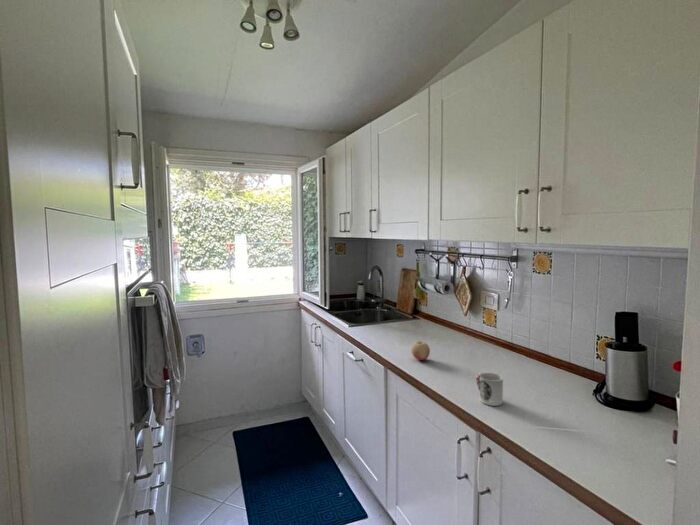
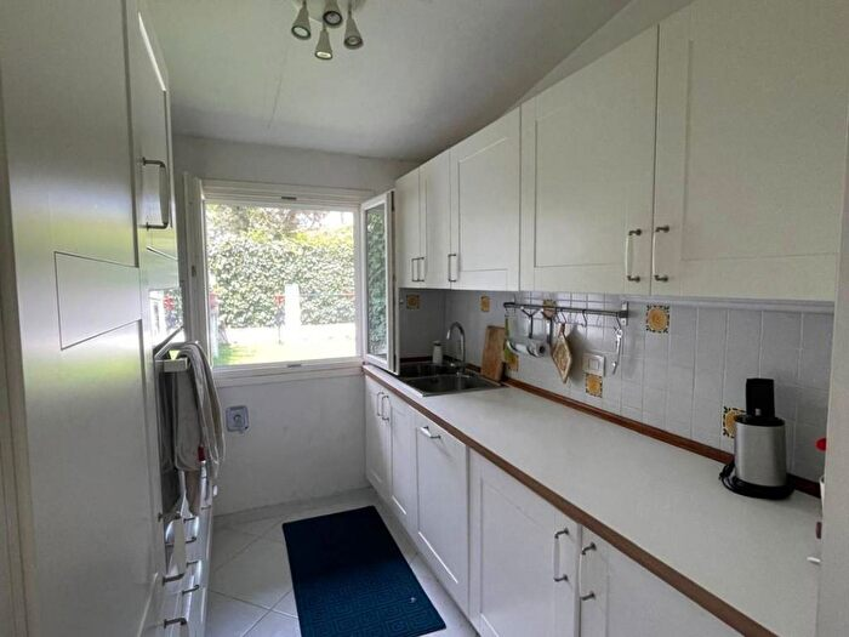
- fruit [410,340,431,362]
- cup [475,372,504,407]
